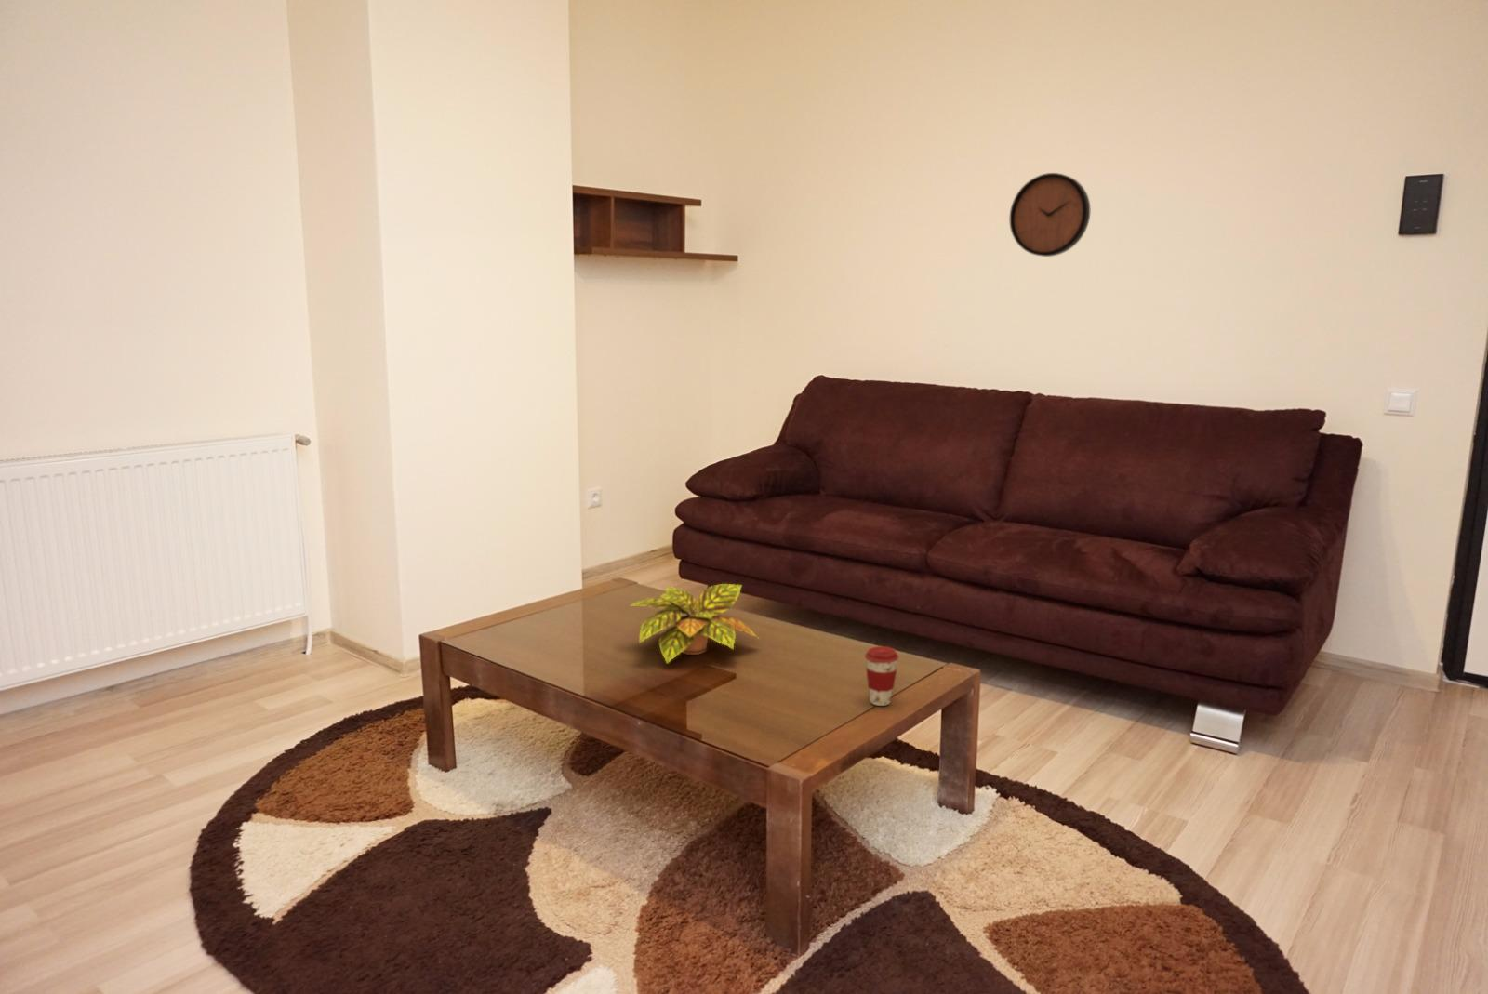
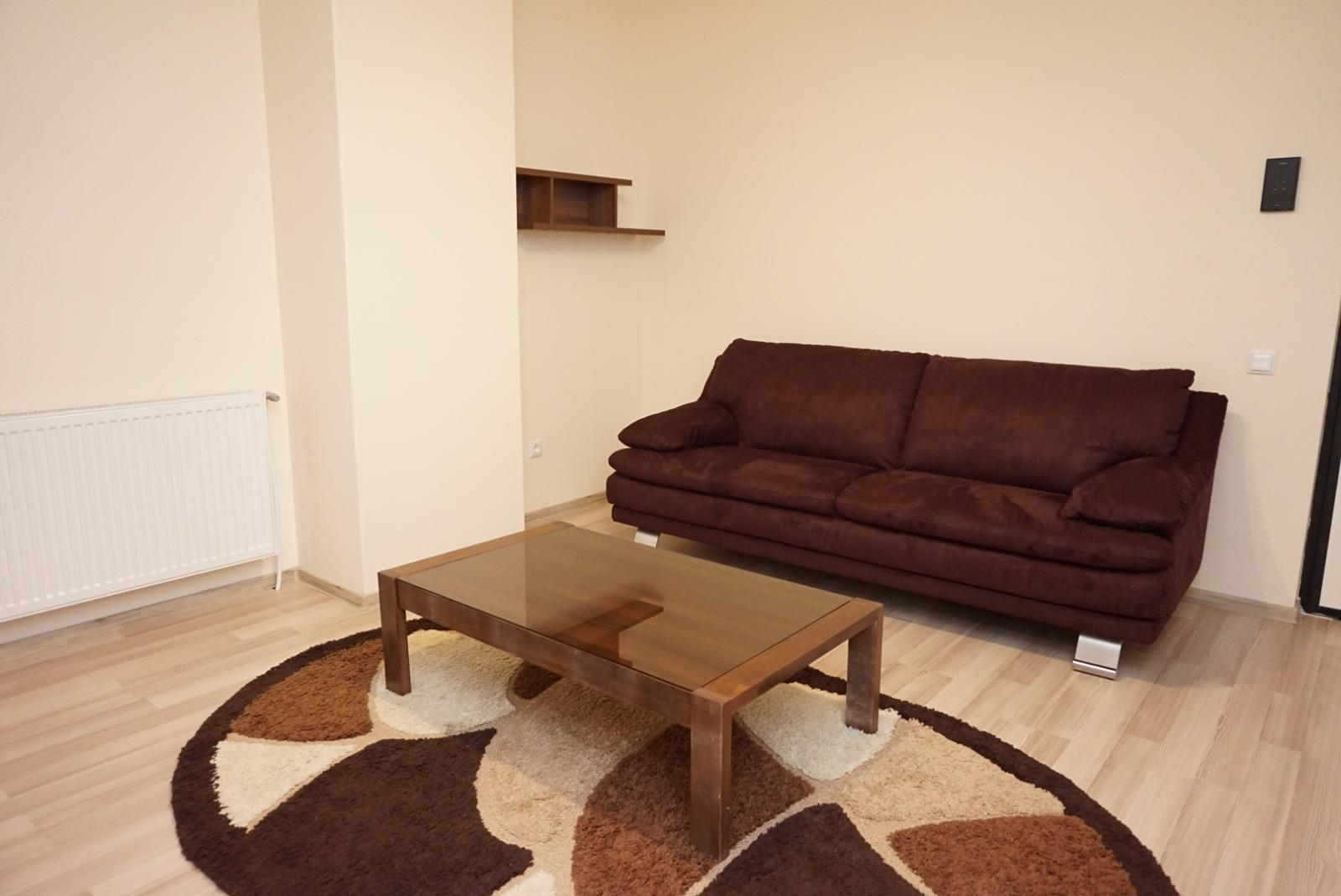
- coffee cup [864,646,899,707]
- plant [628,584,759,665]
- clock [1009,172,1091,257]
